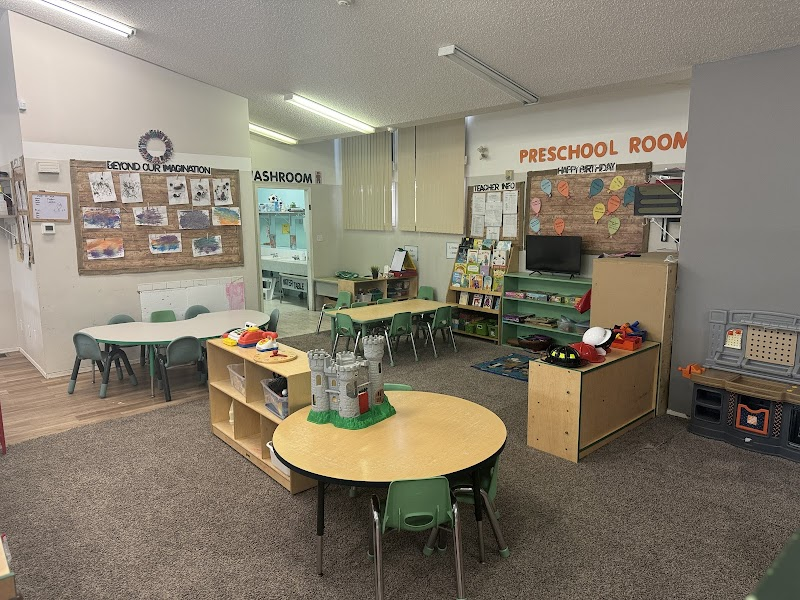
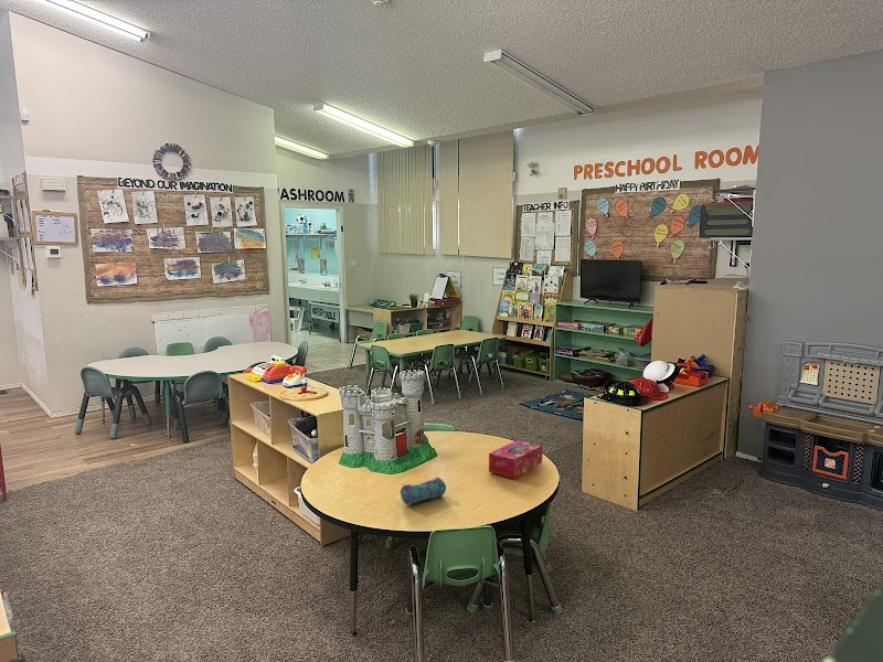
+ tissue box [488,439,543,480]
+ pencil case [400,476,447,505]
